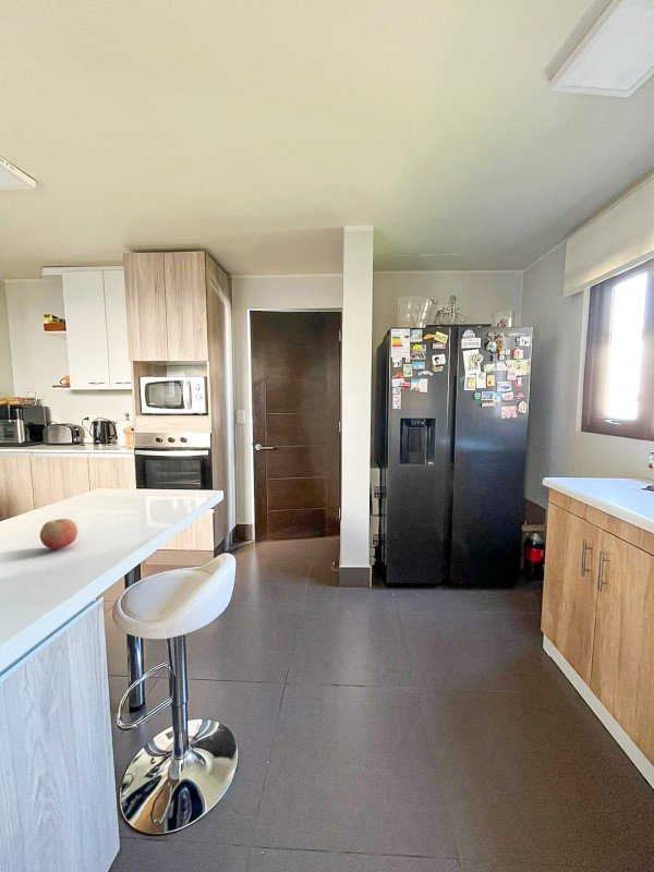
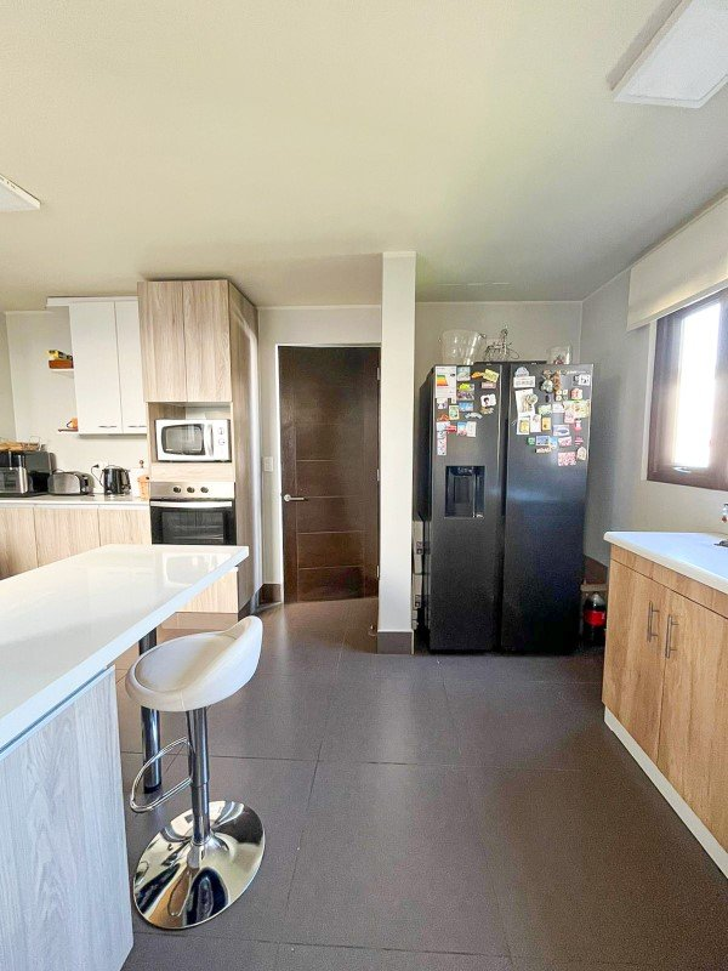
- fruit [39,518,78,550]
